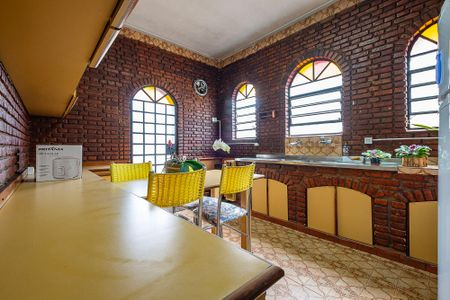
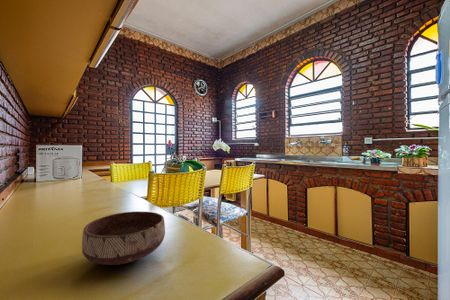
+ bowl [81,211,166,266]
